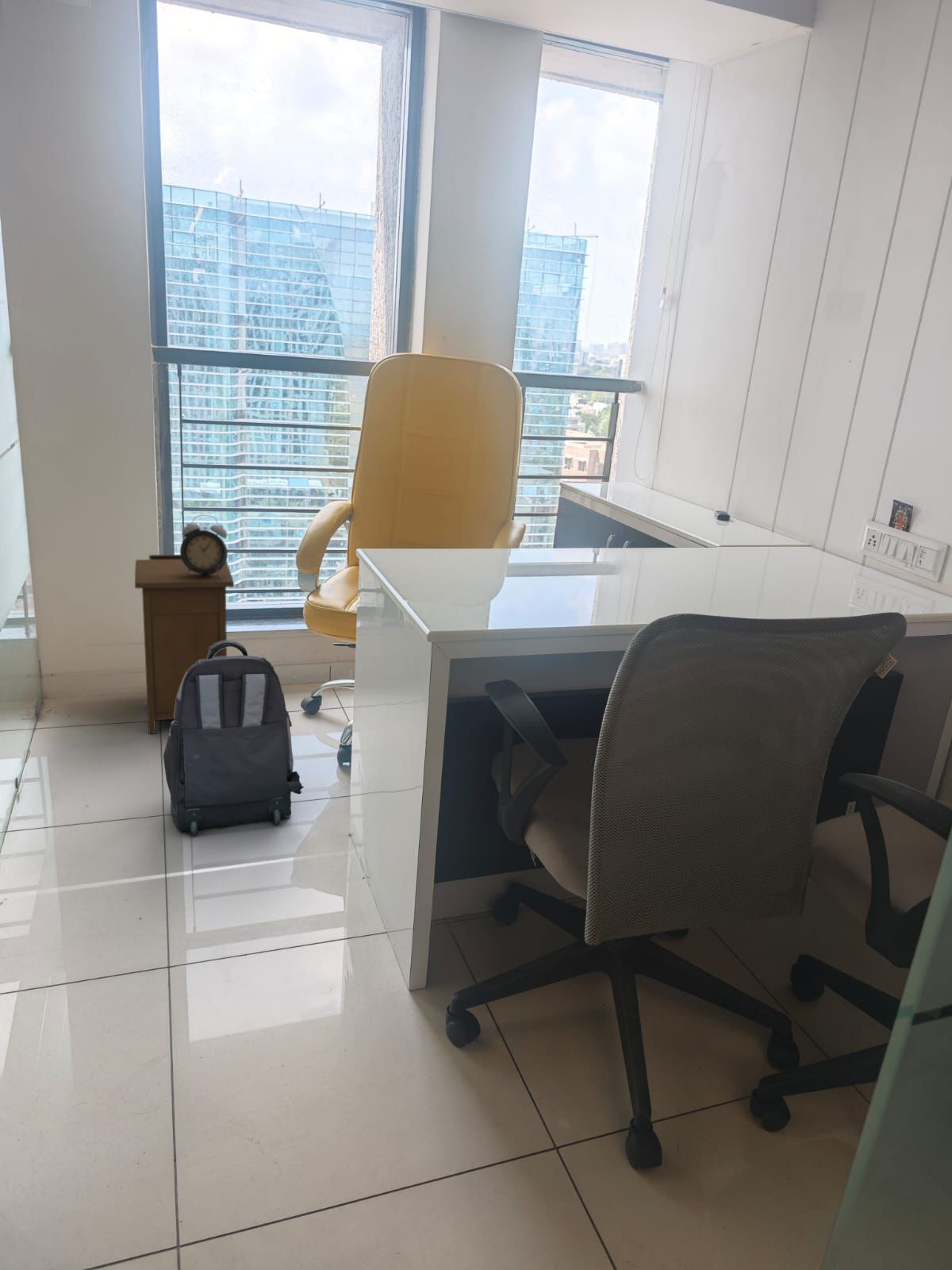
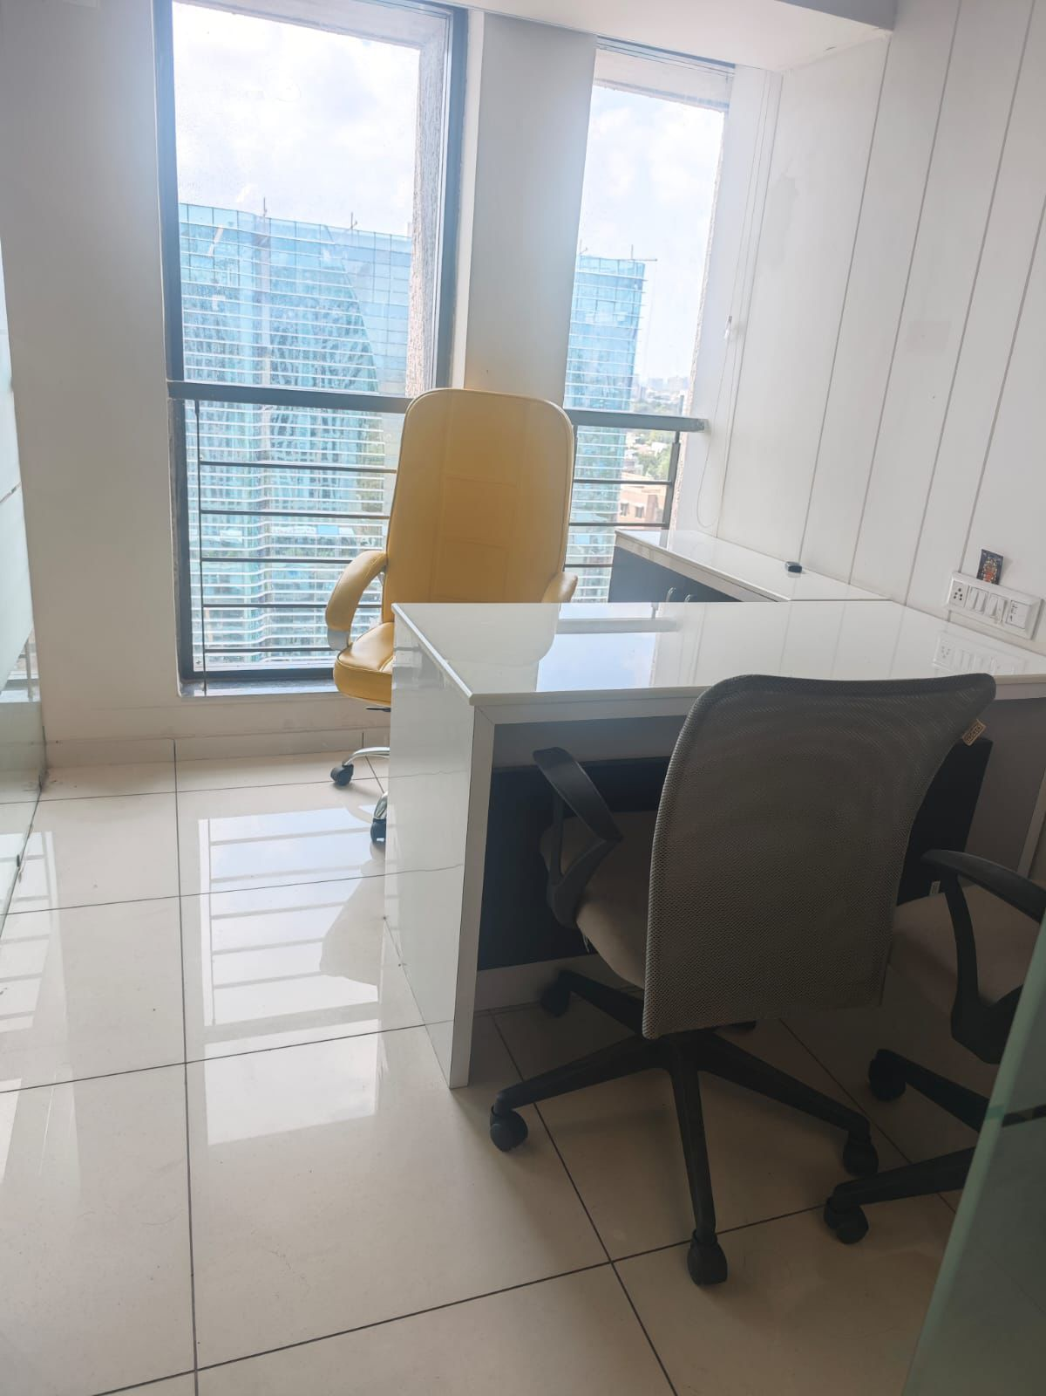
- alarm clock [179,514,228,579]
- backpack [163,640,305,837]
- nightstand [134,554,235,734]
